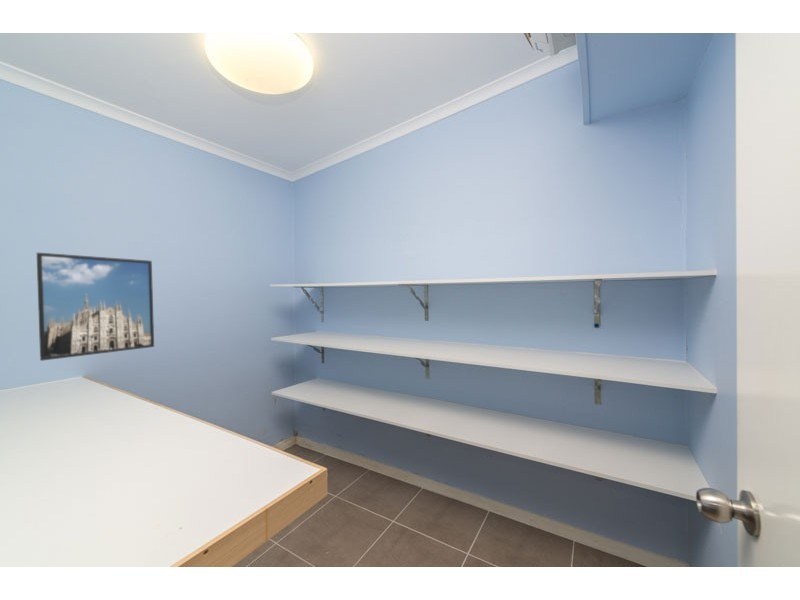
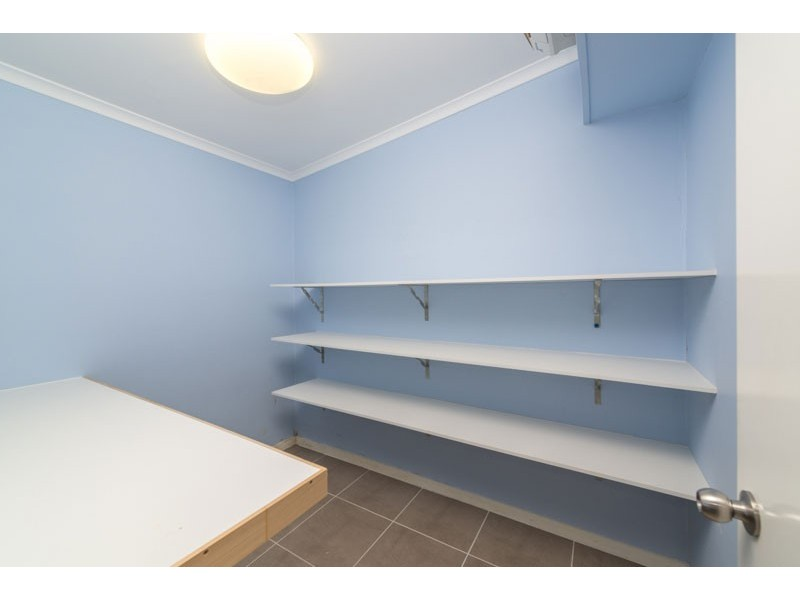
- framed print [36,252,155,362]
